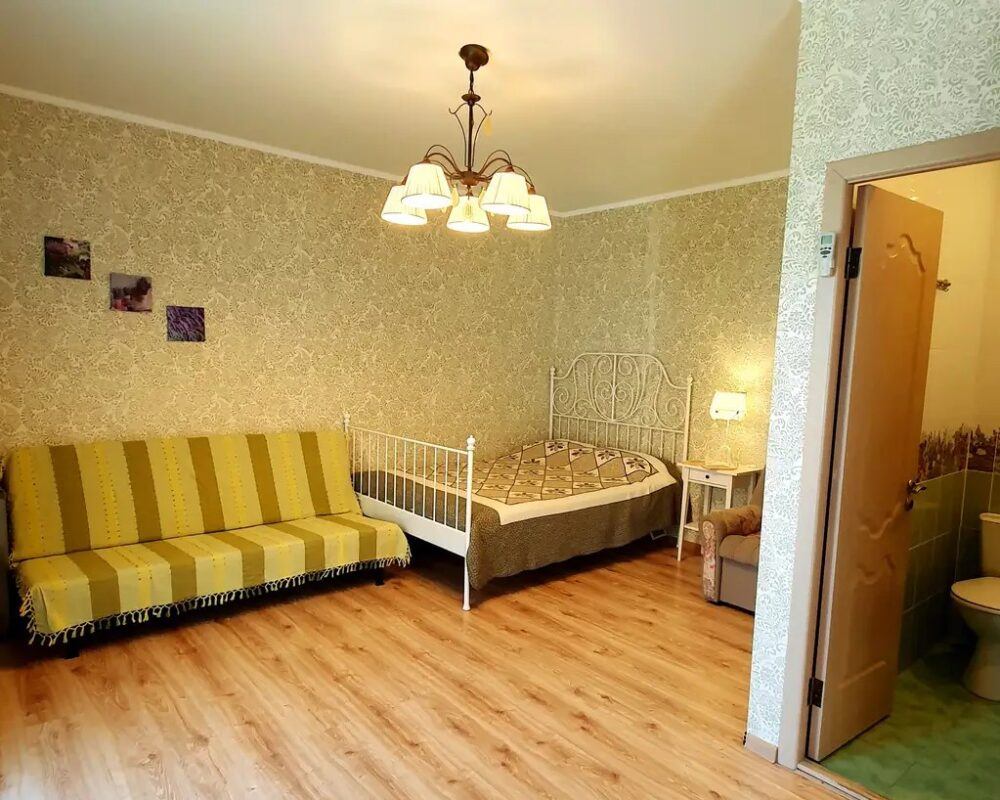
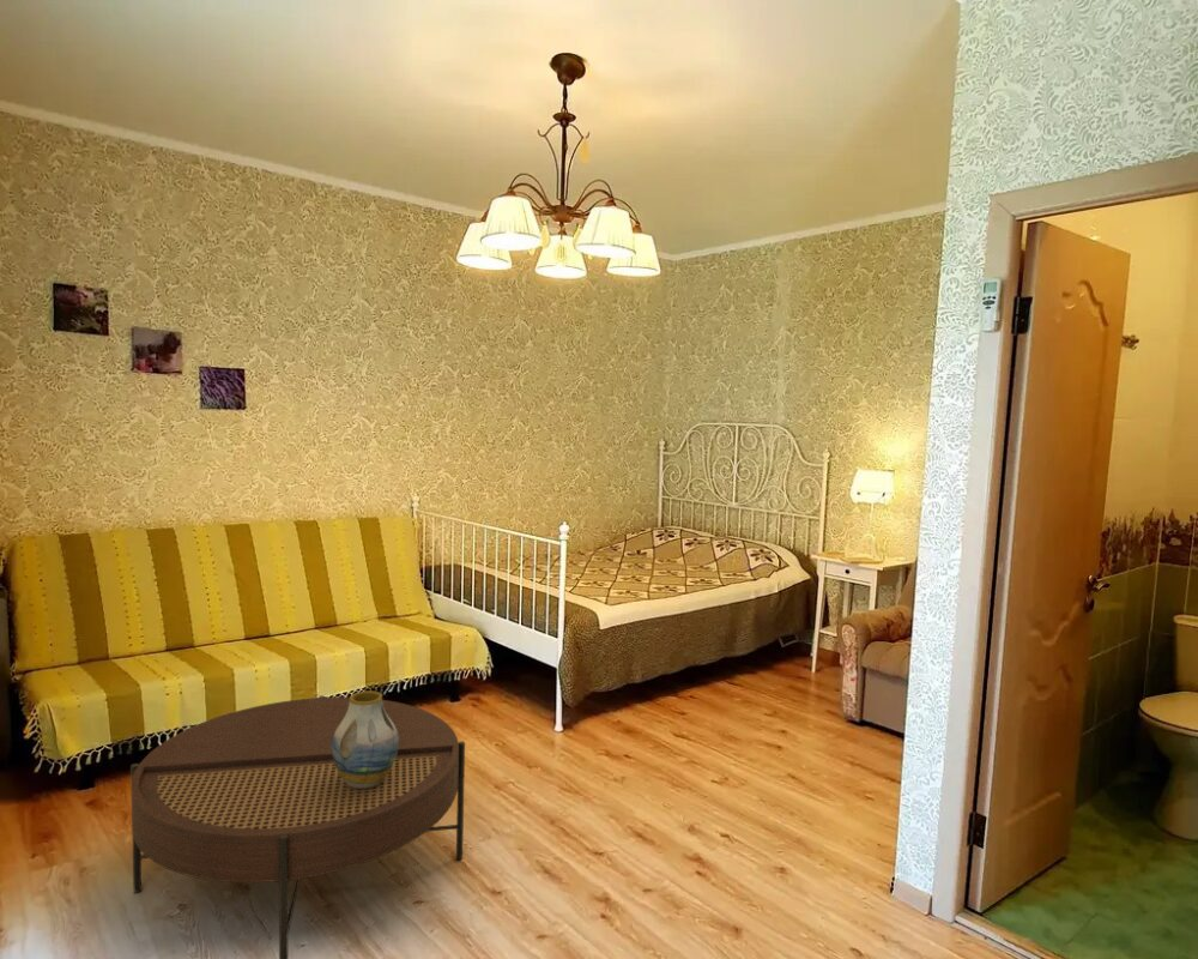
+ coffee table [129,694,466,959]
+ vase [332,689,399,789]
